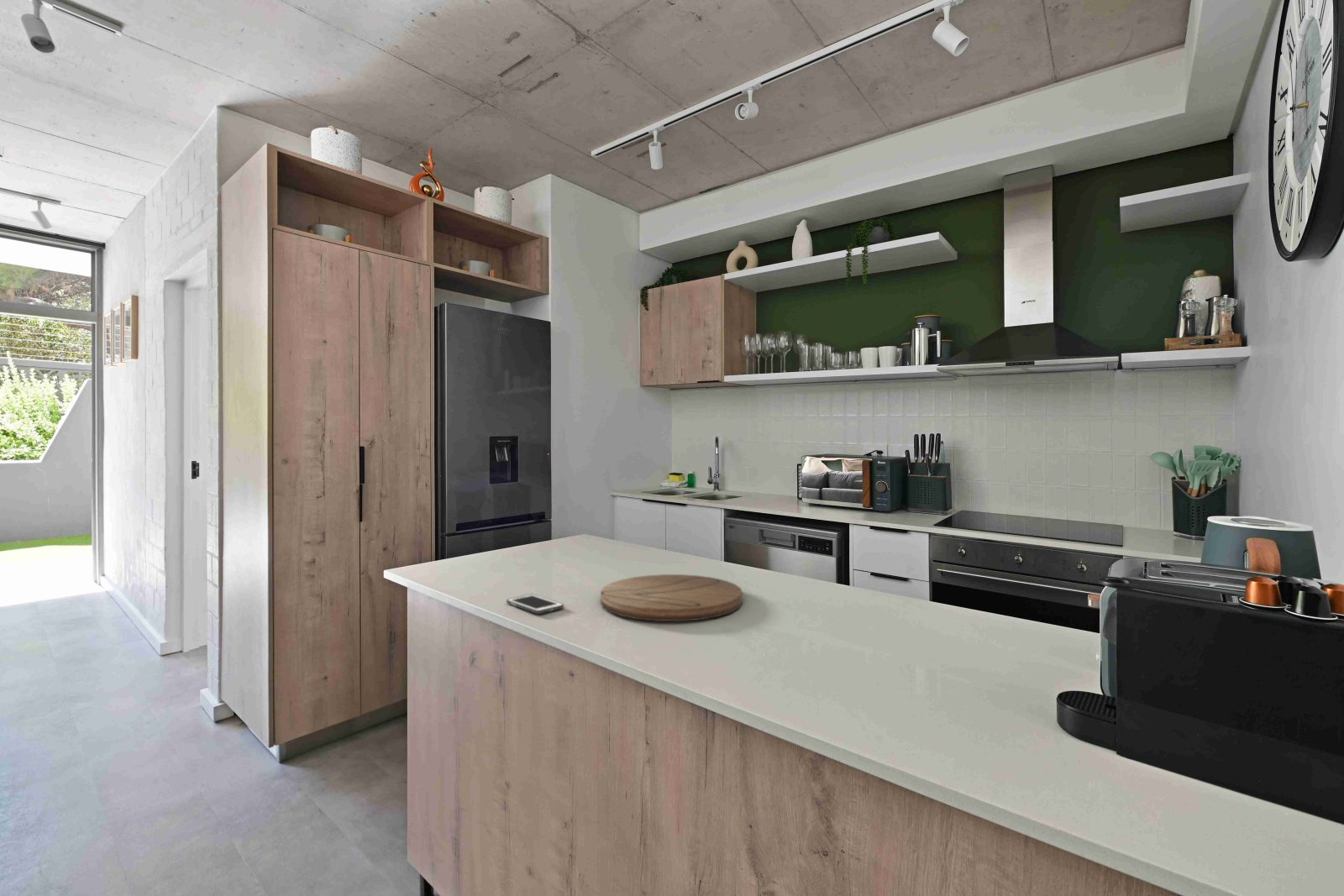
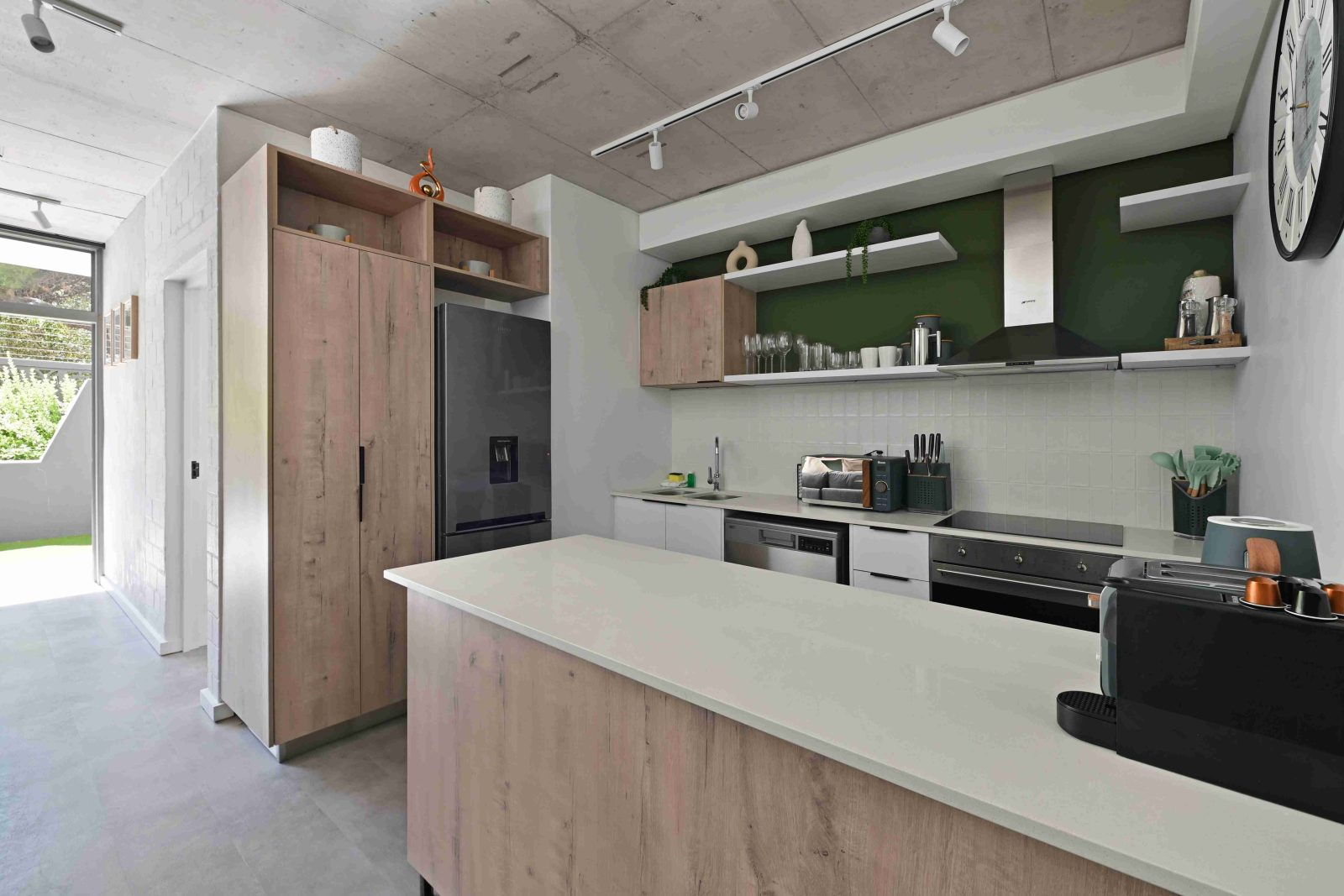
- cutting board [600,574,743,622]
- cell phone [506,594,564,615]
